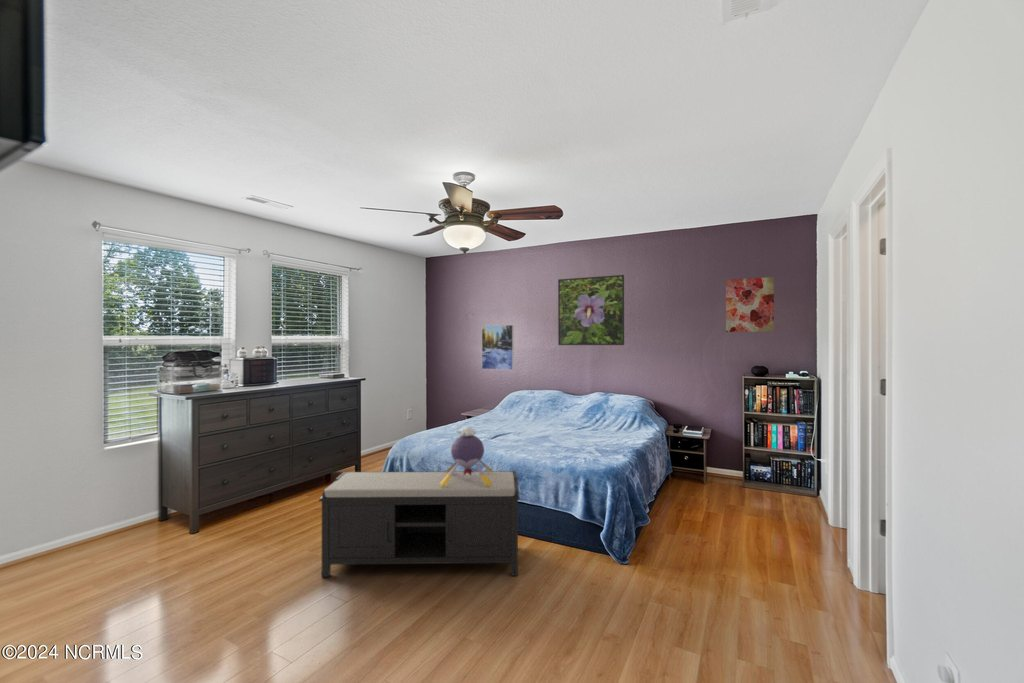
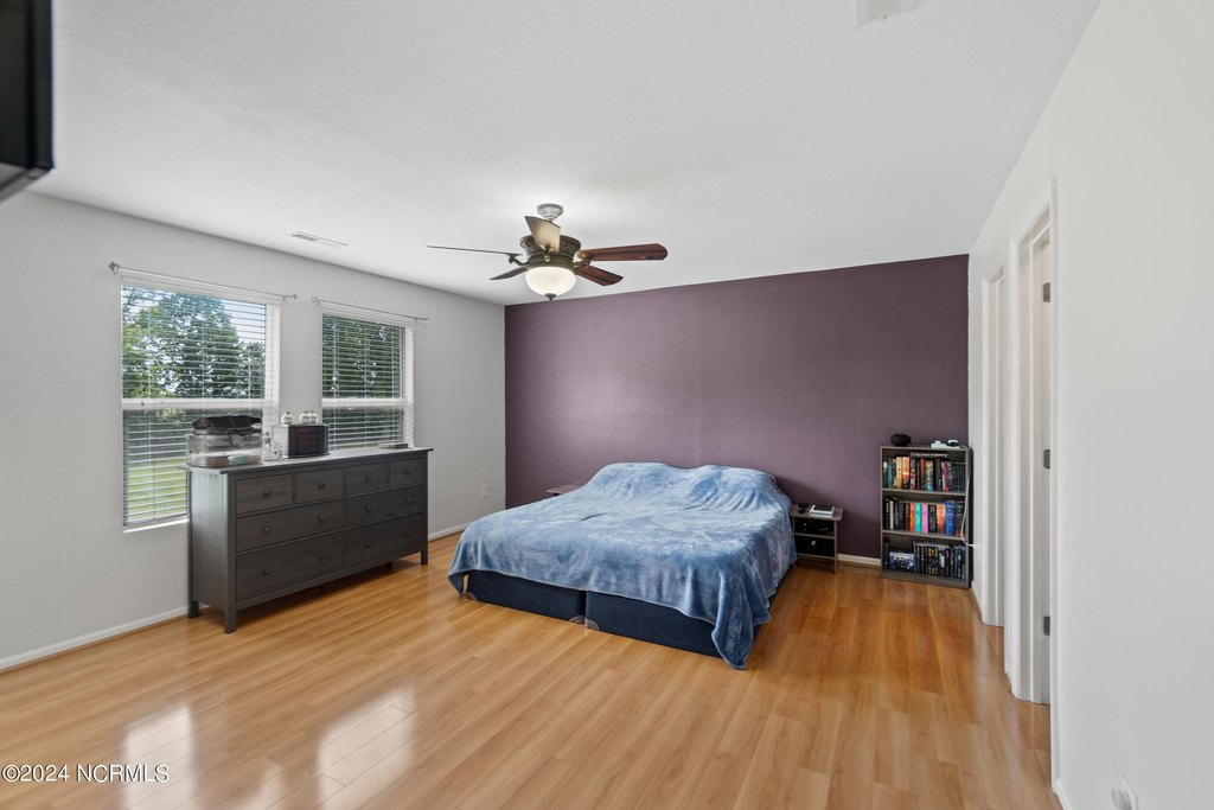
- wall art [725,276,775,333]
- plush toy [439,426,494,487]
- bench [318,470,521,578]
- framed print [481,324,515,371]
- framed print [557,274,625,346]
